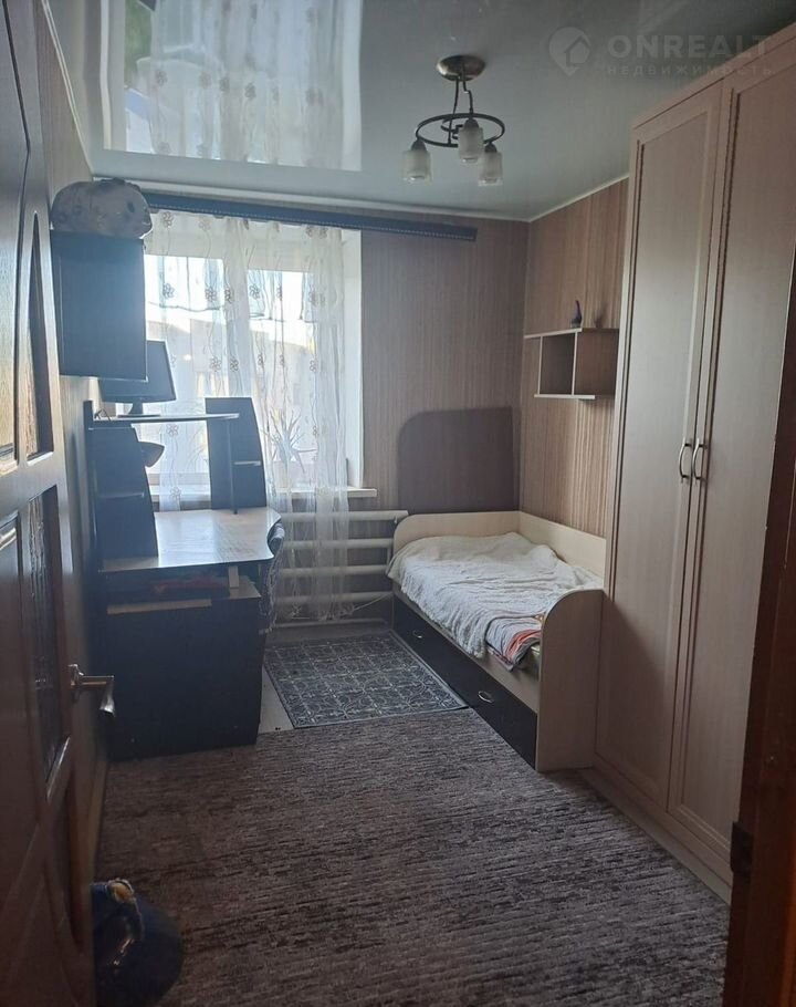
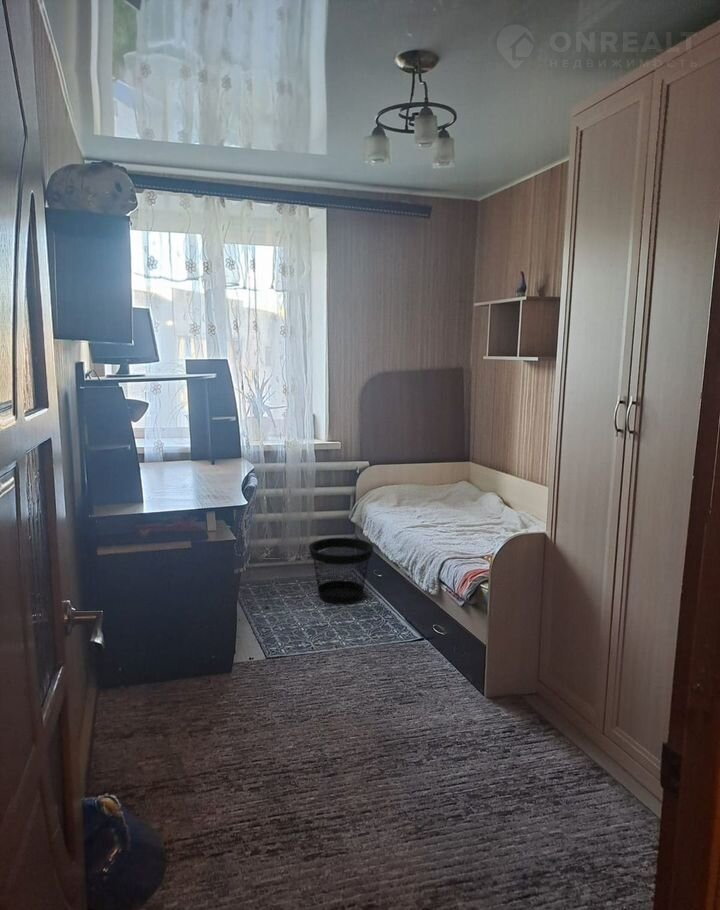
+ wastebasket [308,537,374,605]
